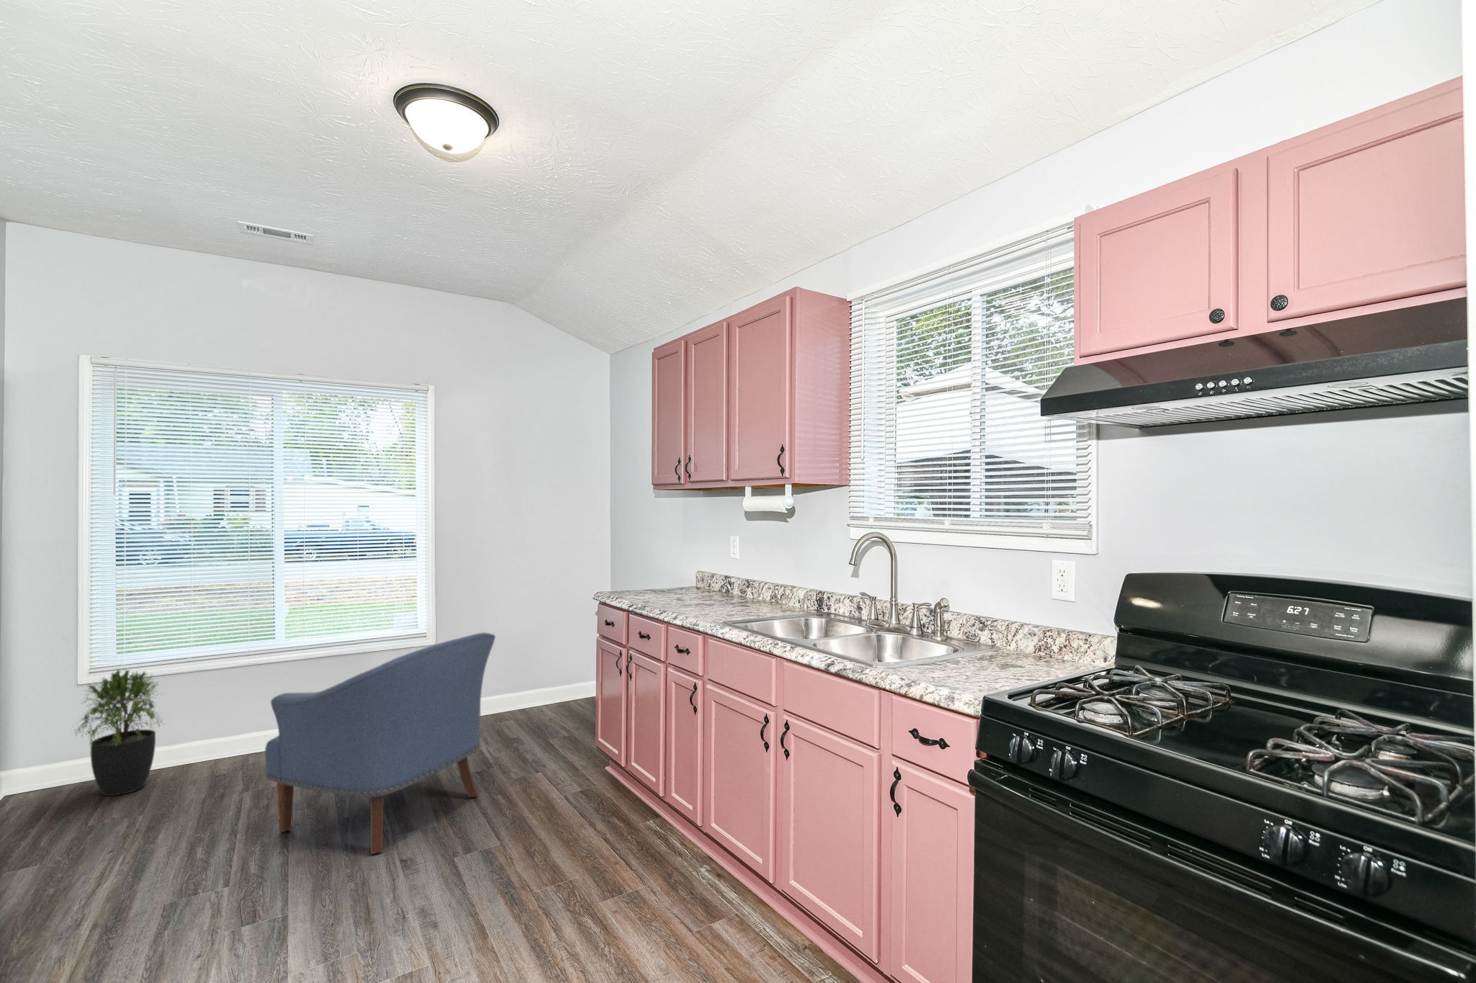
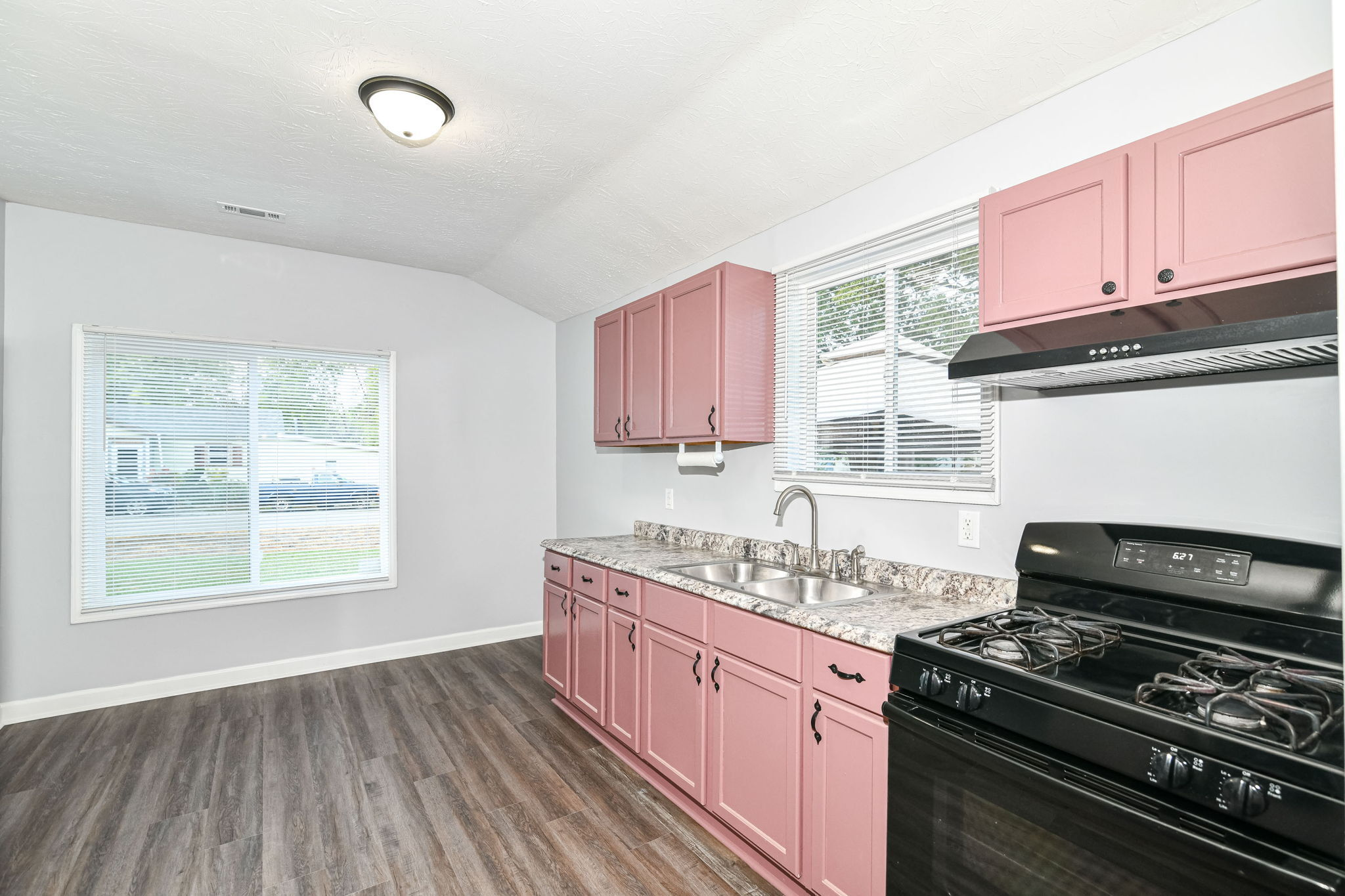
- chair [264,632,496,855]
- potted plant [71,667,165,796]
